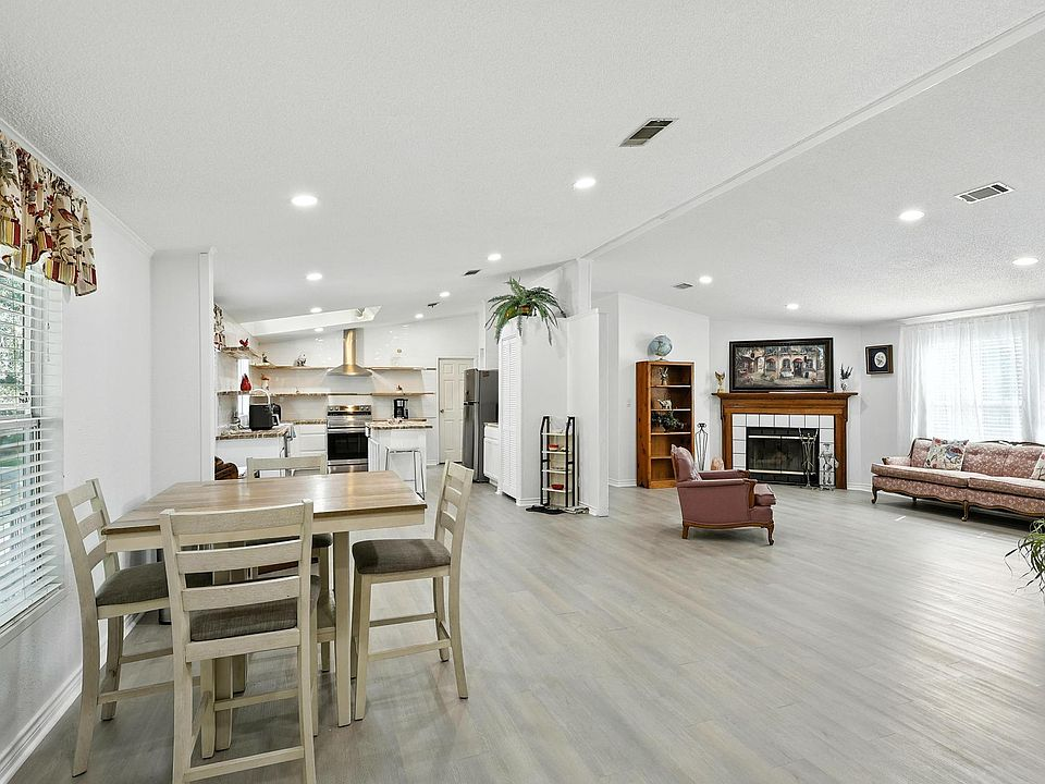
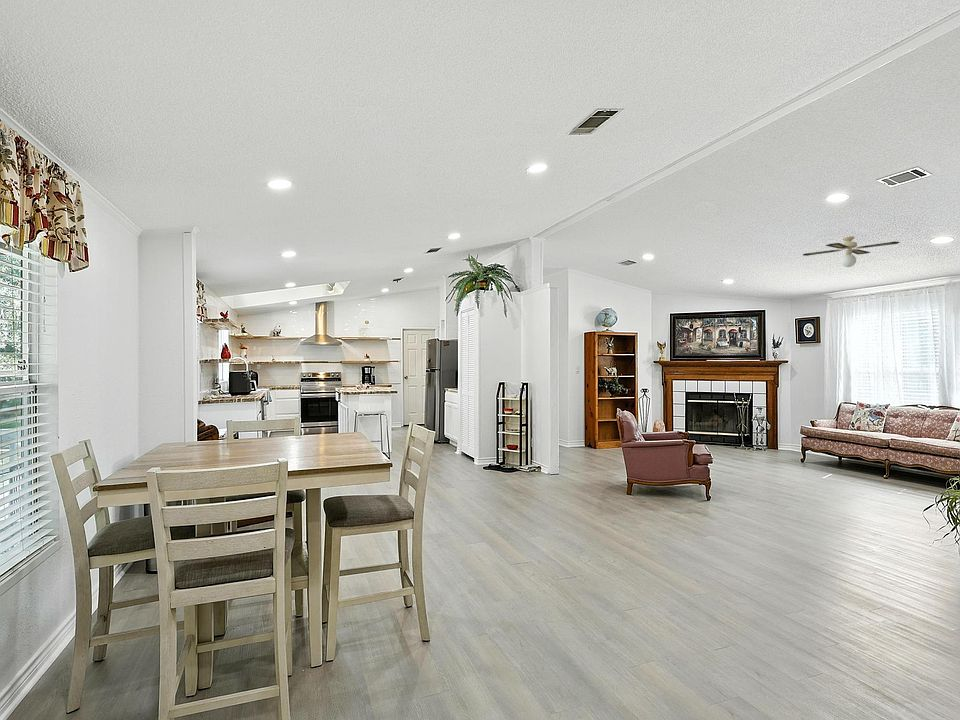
+ ceiling fan [802,235,901,268]
